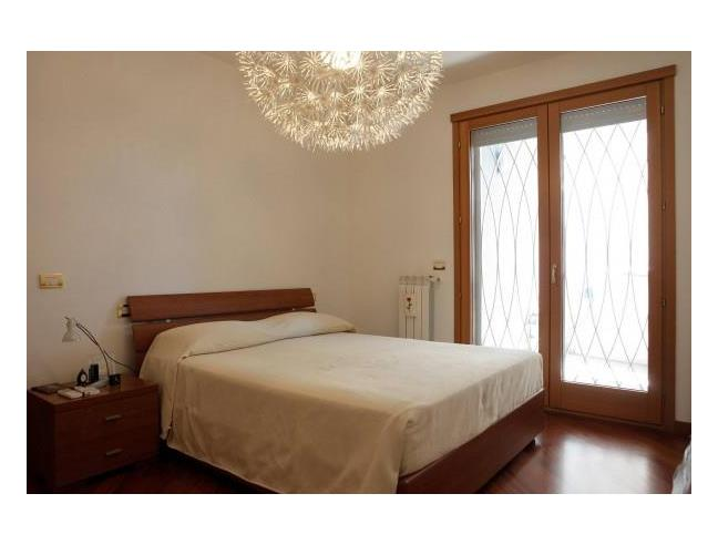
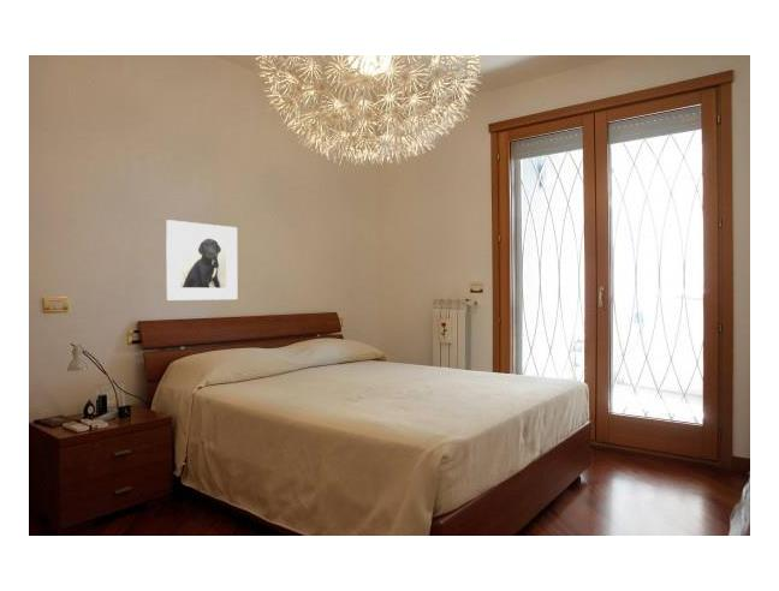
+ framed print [165,219,238,302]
